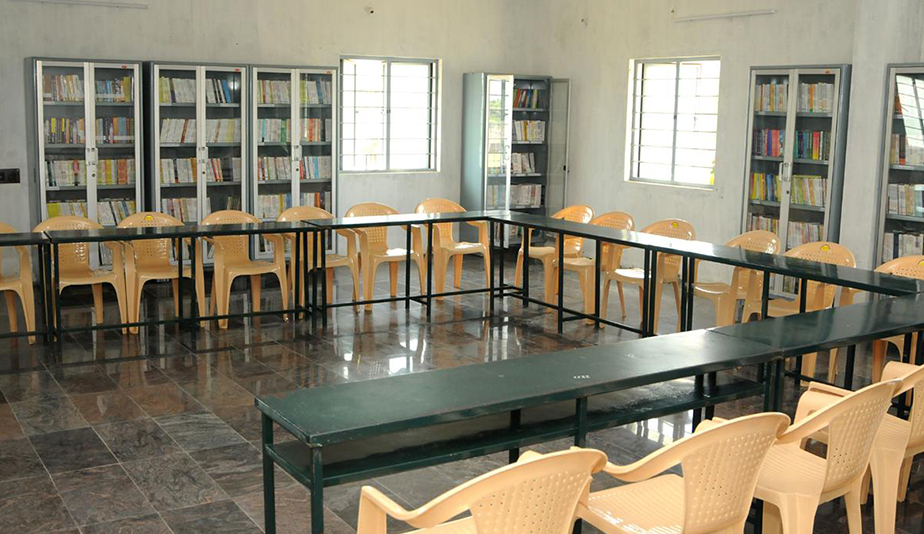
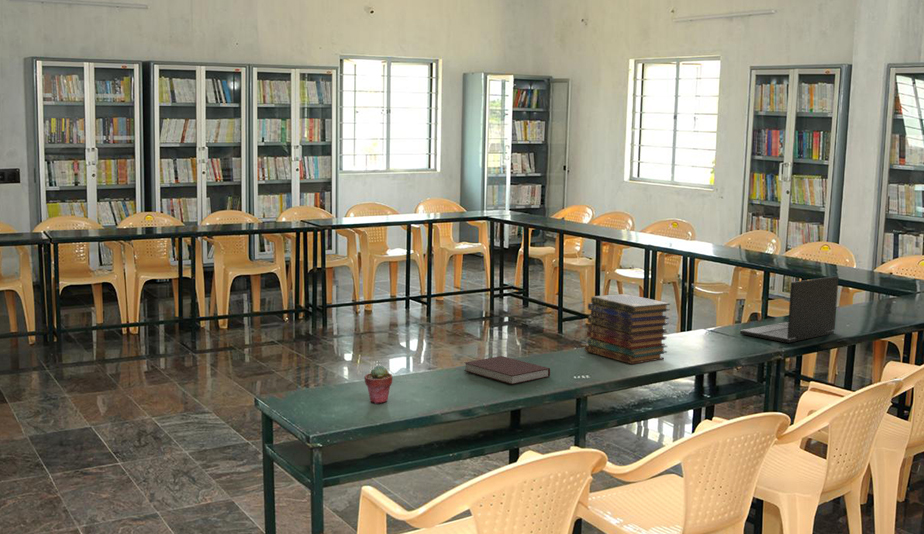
+ book stack [584,293,671,365]
+ laptop [739,275,839,344]
+ notebook [463,355,551,385]
+ potted succulent [363,364,393,404]
